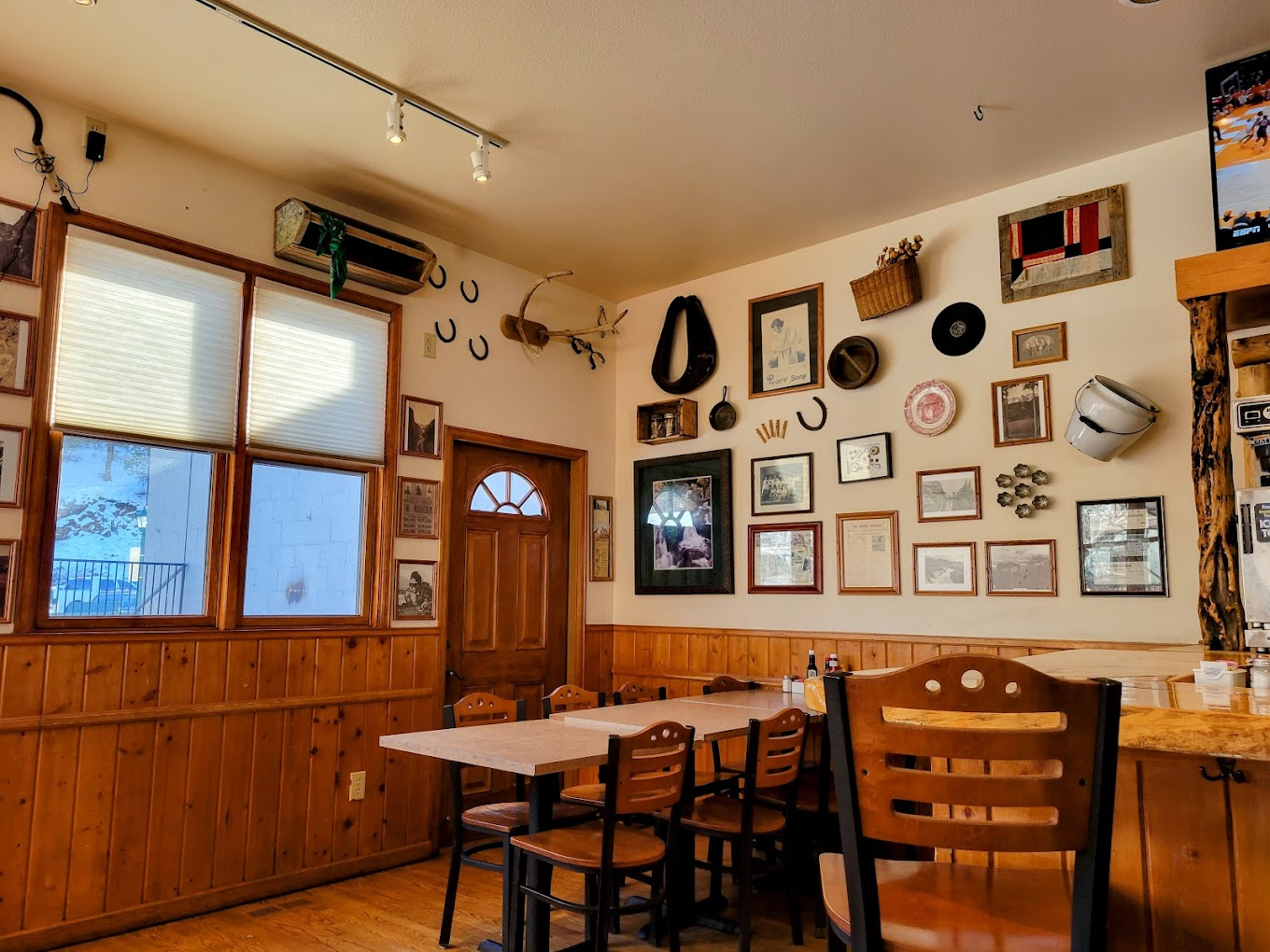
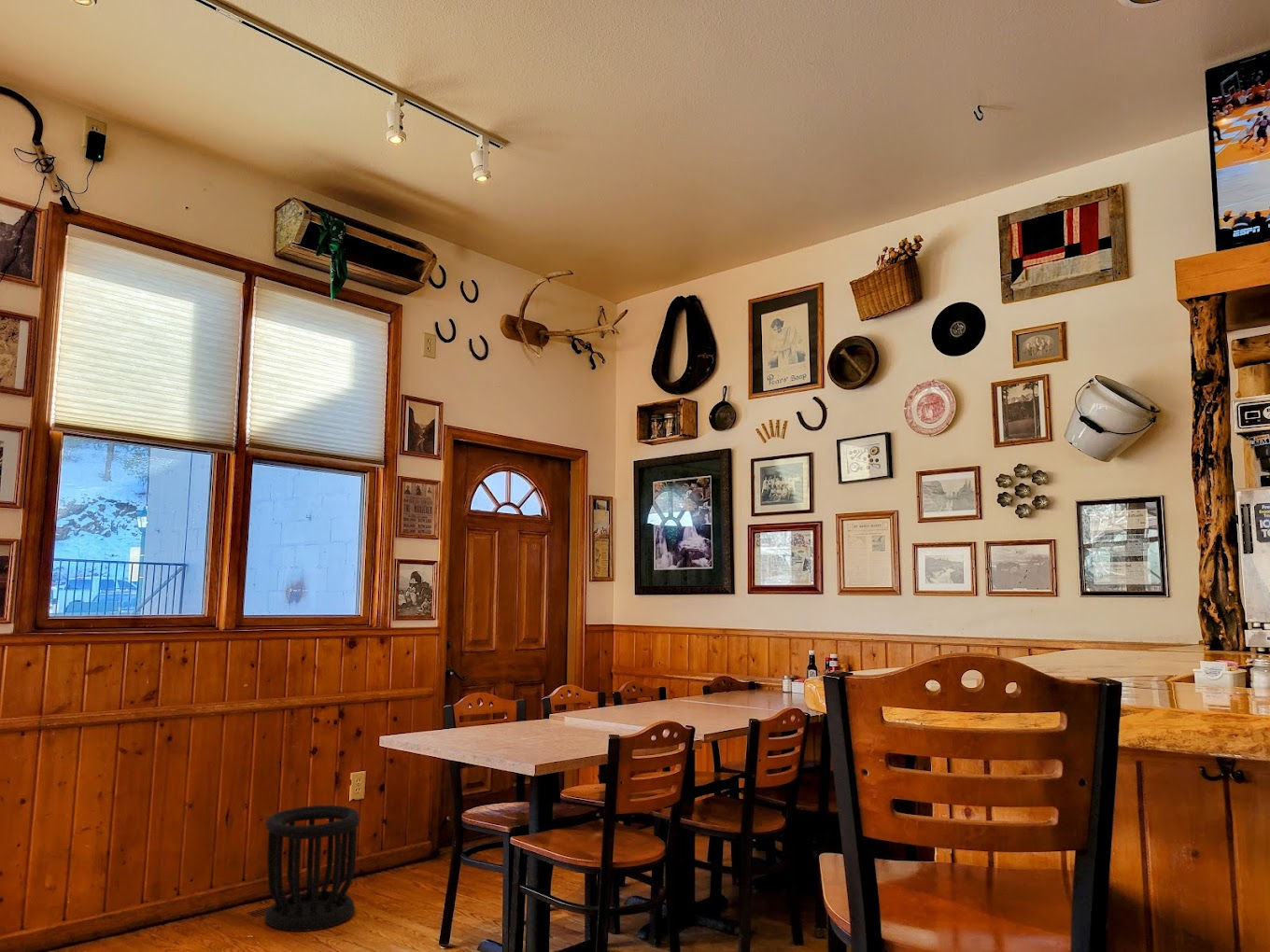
+ wastebasket [263,805,360,932]
